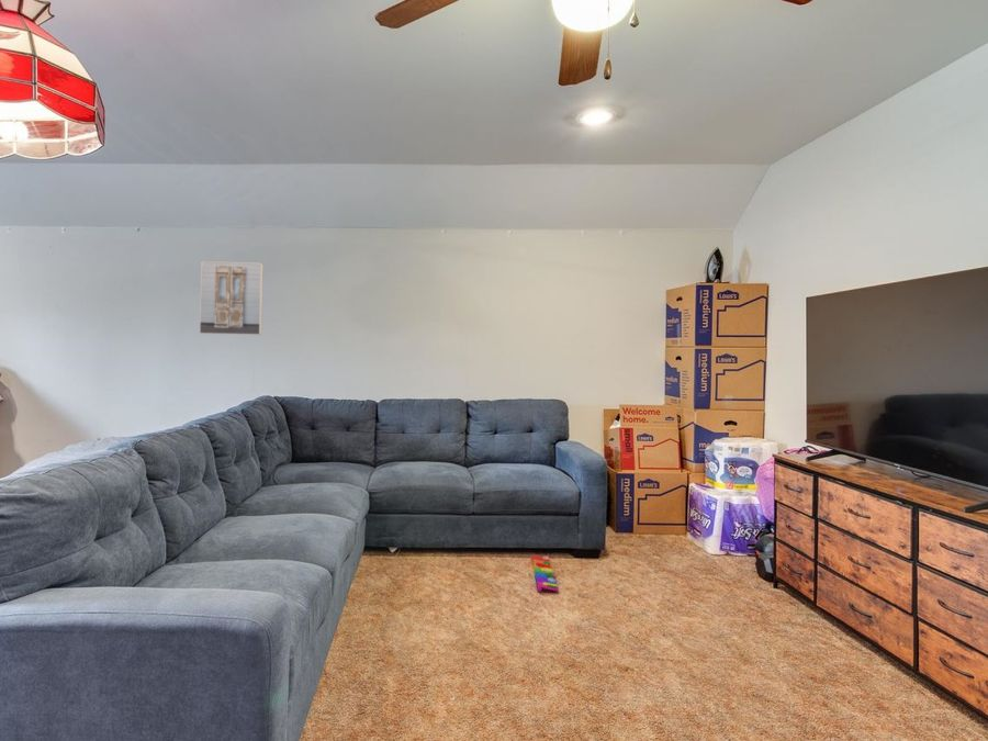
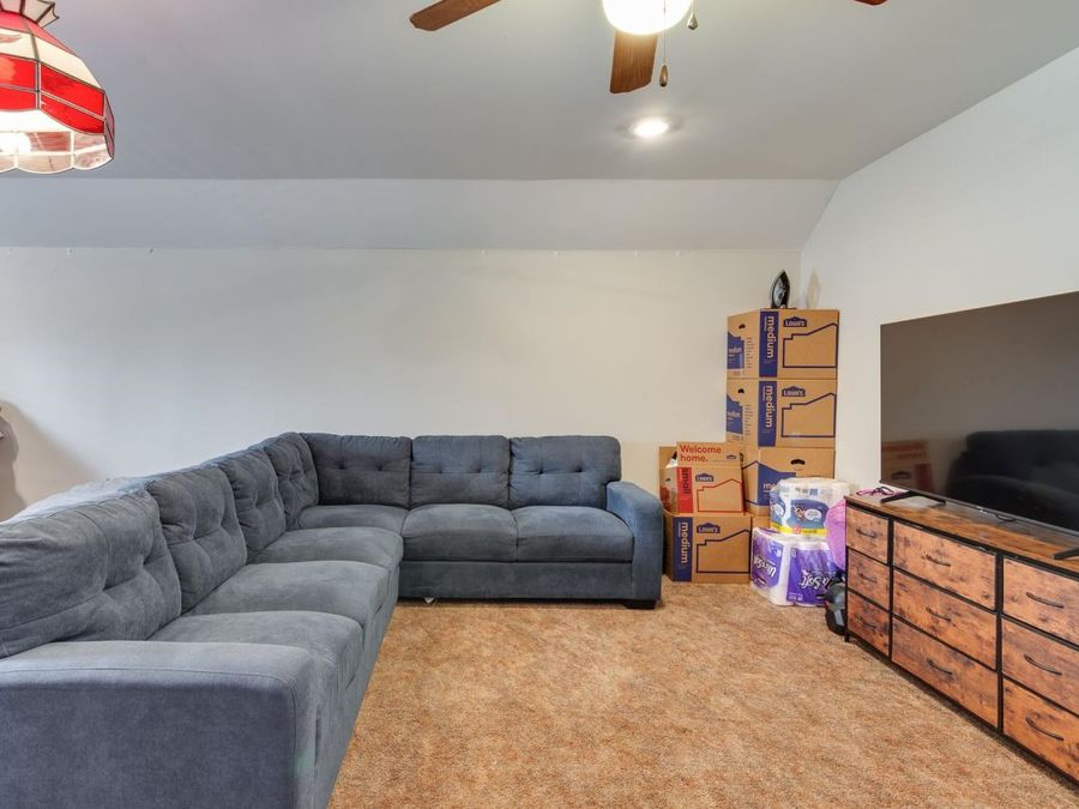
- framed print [199,260,265,336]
- knob puzzle [530,554,560,593]
